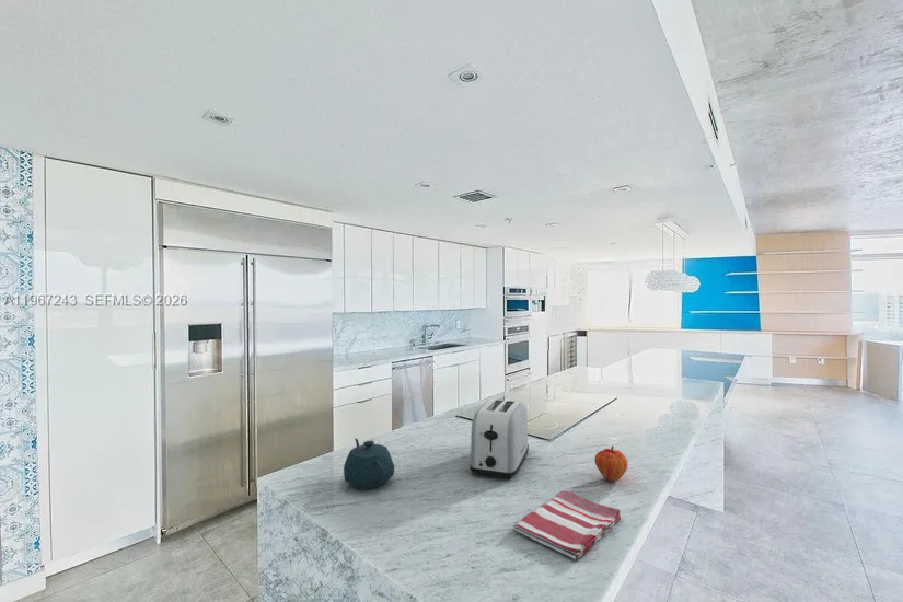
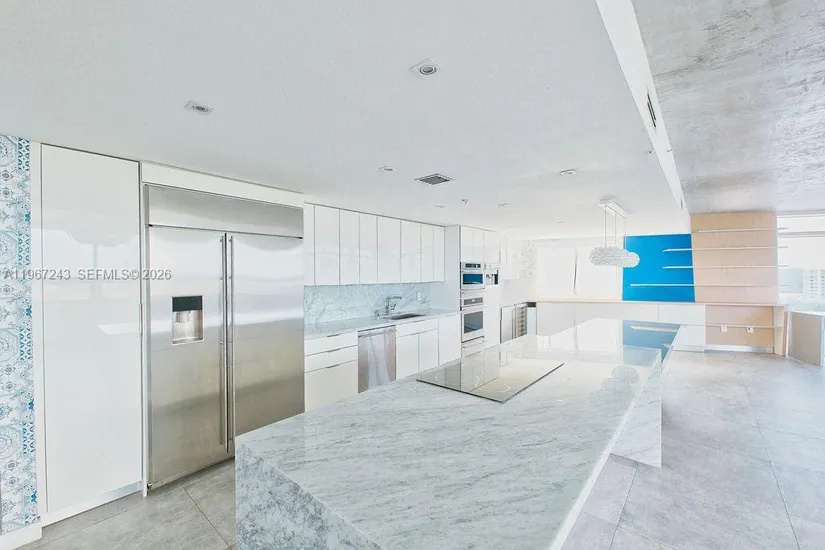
- teapot [343,438,395,490]
- fruit [593,444,629,482]
- dish towel [512,489,622,560]
- toaster [468,398,530,479]
